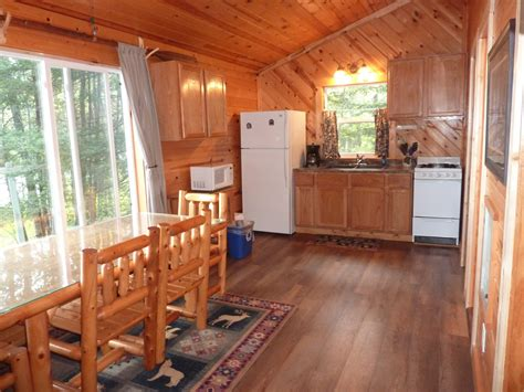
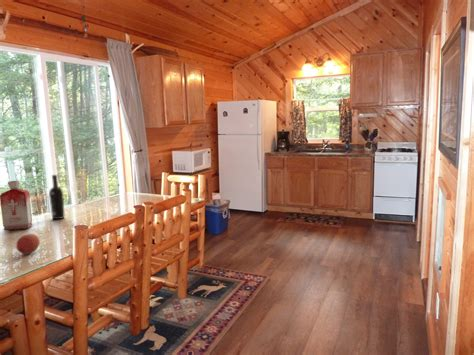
+ fruit [15,233,40,255]
+ bottle [0,180,33,231]
+ wine bottle [48,174,66,220]
